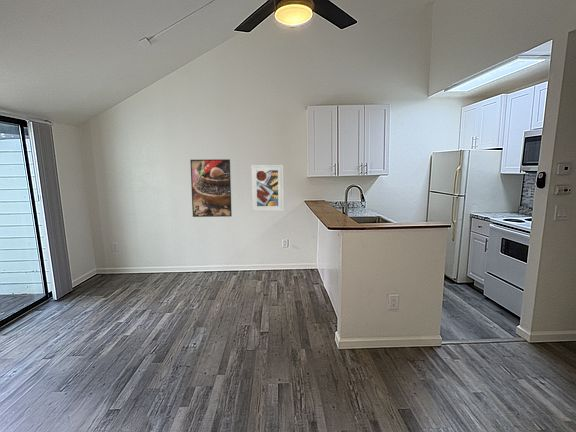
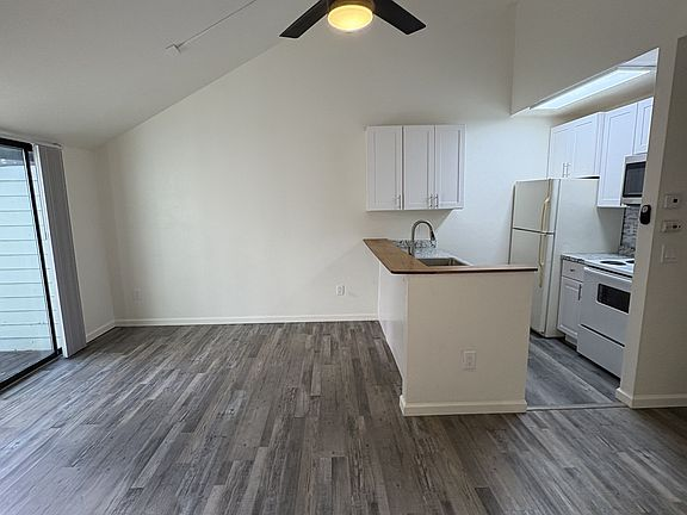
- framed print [250,164,284,212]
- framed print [189,158,233,218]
